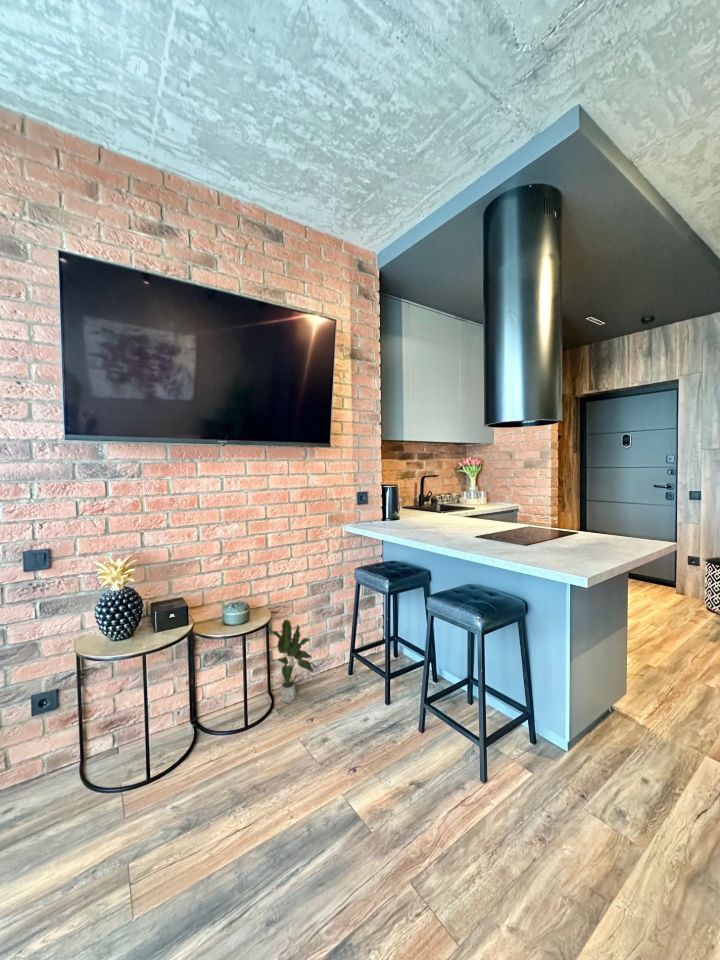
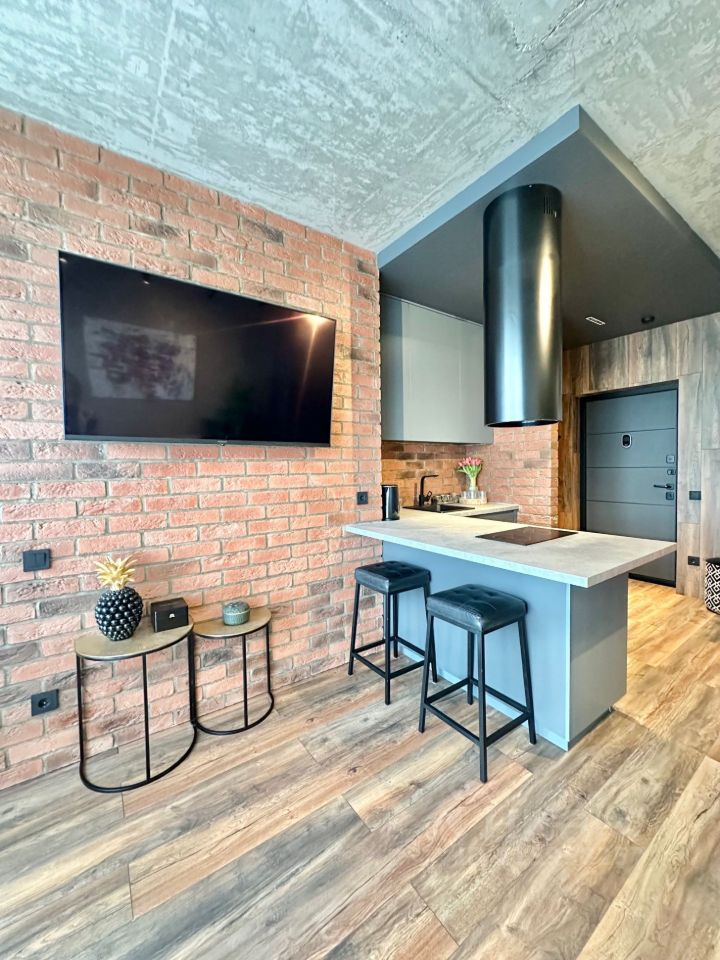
- potted plant [267,619,319,704]
